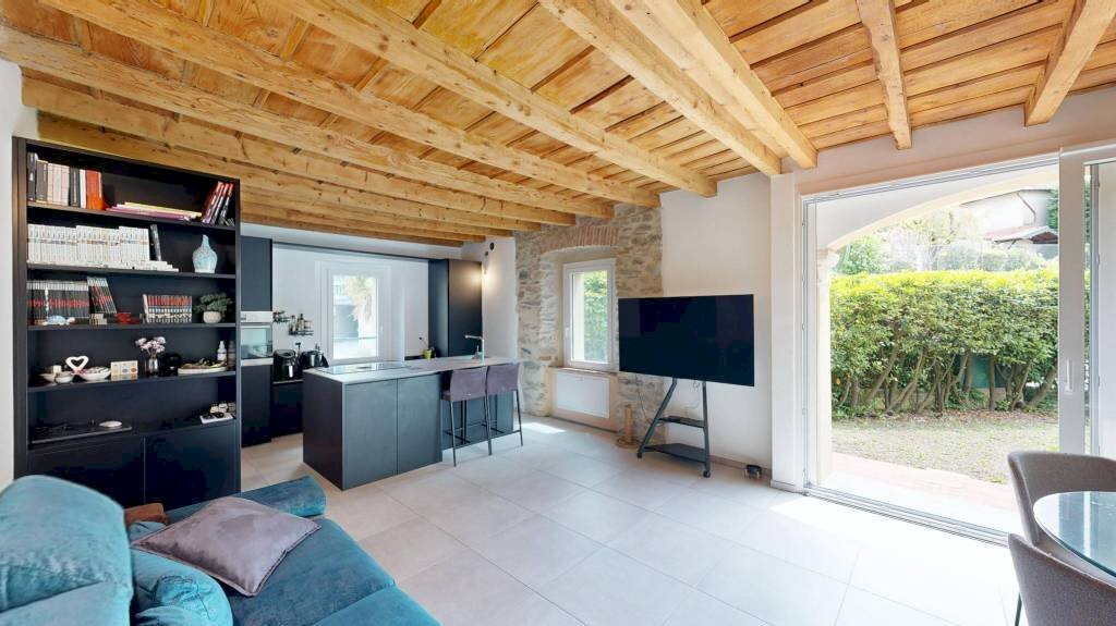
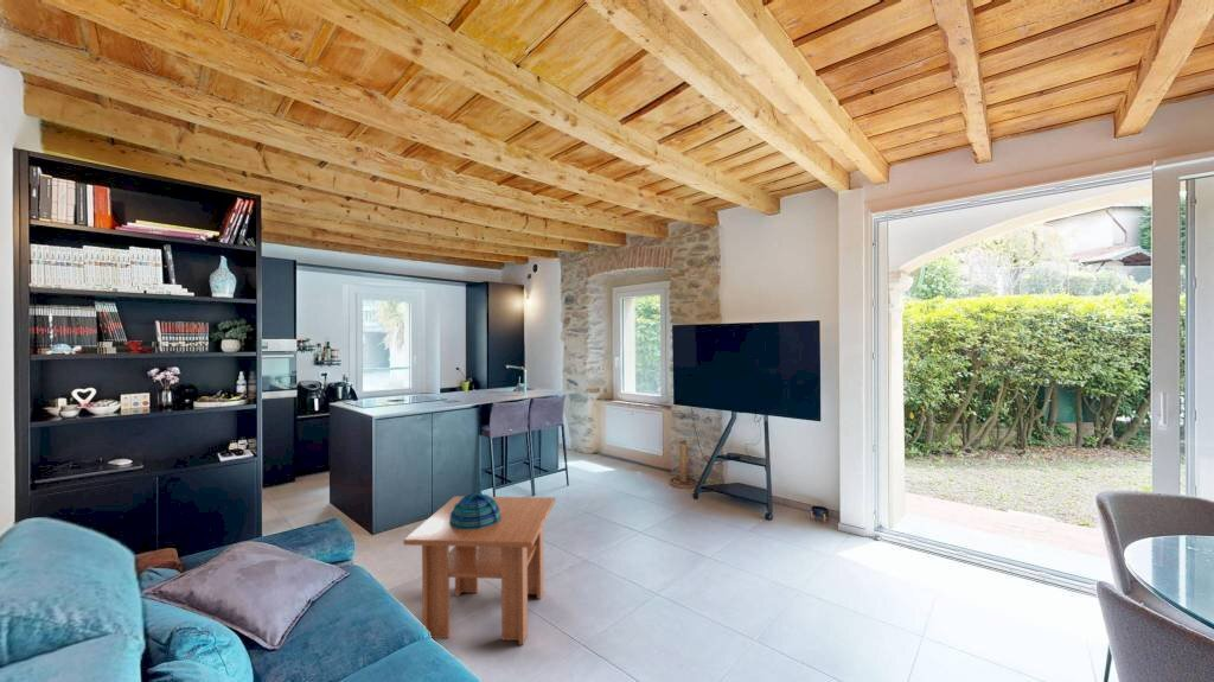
+ decorative bowl [449,492,500,530]
+ coffee table [402,496,556,646]
